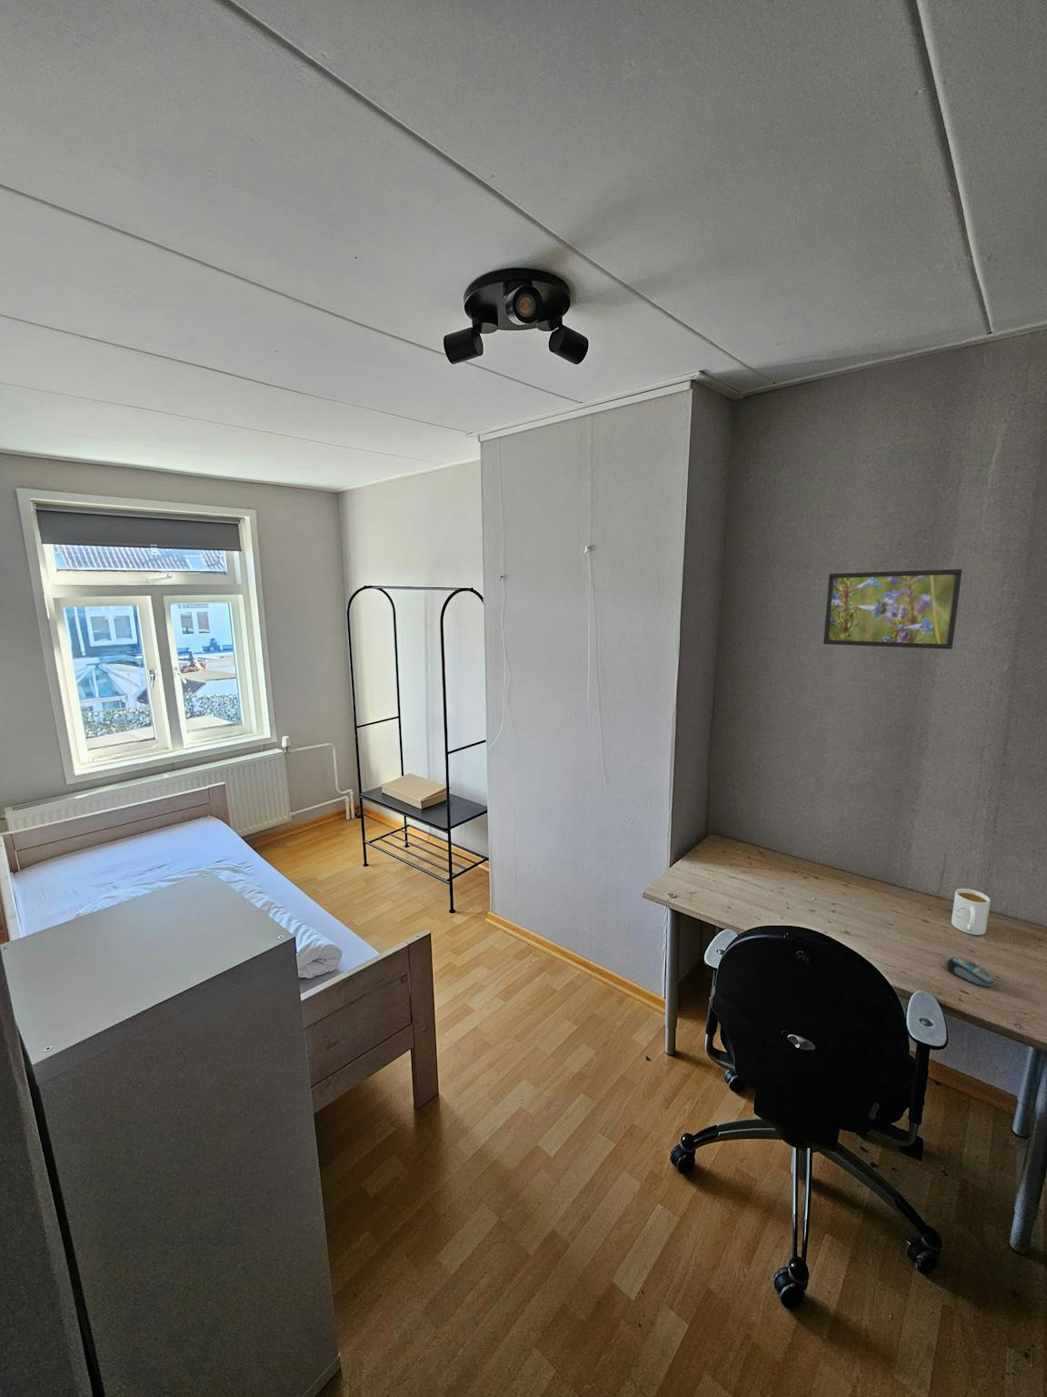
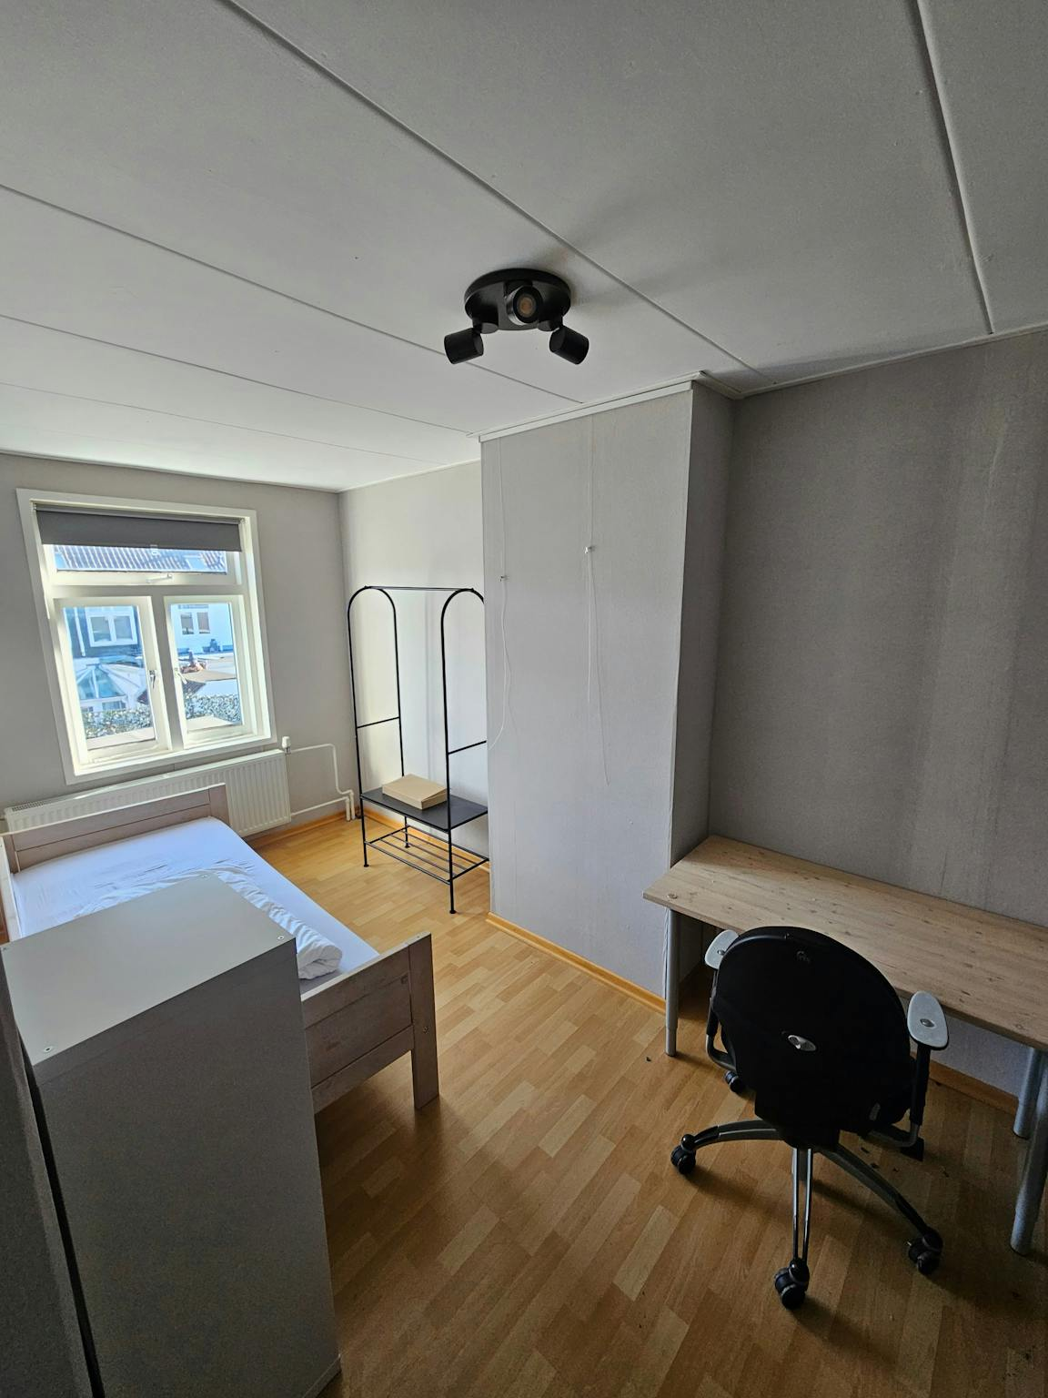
- computer mouse [946,956,995,988]
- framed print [823,569,963,650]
- mug [950,888,992,936]
